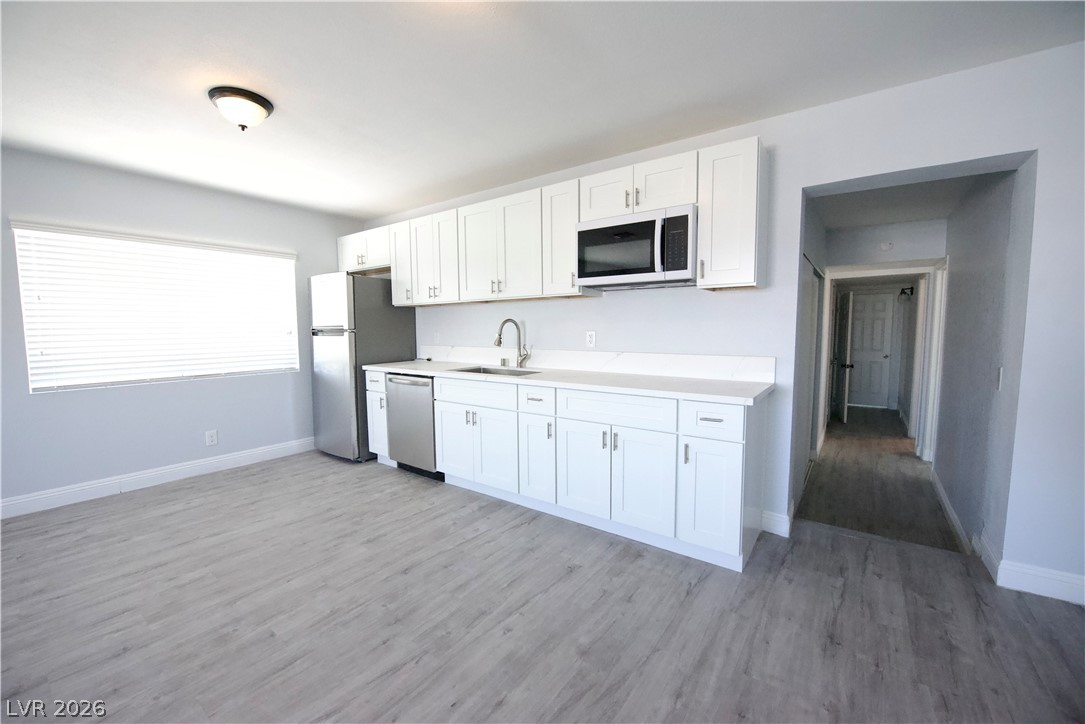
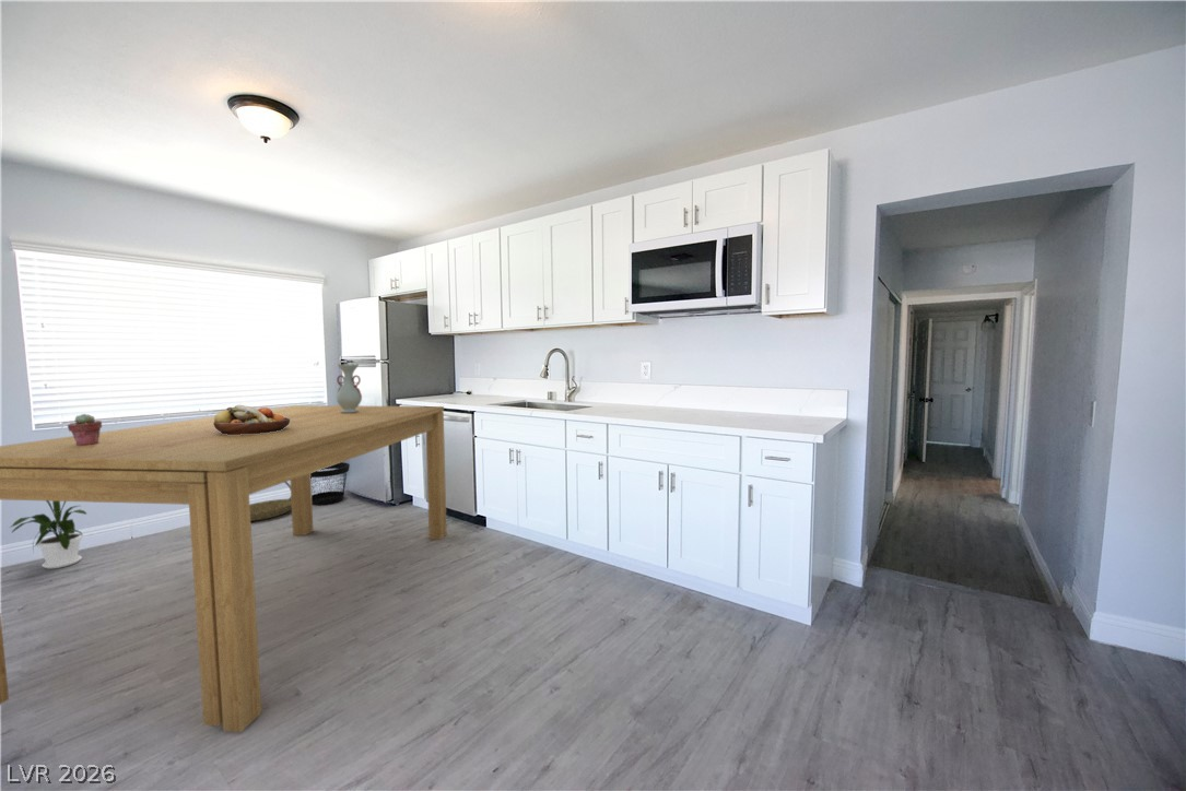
+ vase [336,363,363,414]
+ house plant [9,500,87,570]
+ dining table [0,404,448,733]
+ basket [249,482,292,522]
+ potted succulent [67,413,103,446]
+ fruit bowl [213,404,290,435]
+ wastebasket [310,462,351,506]
